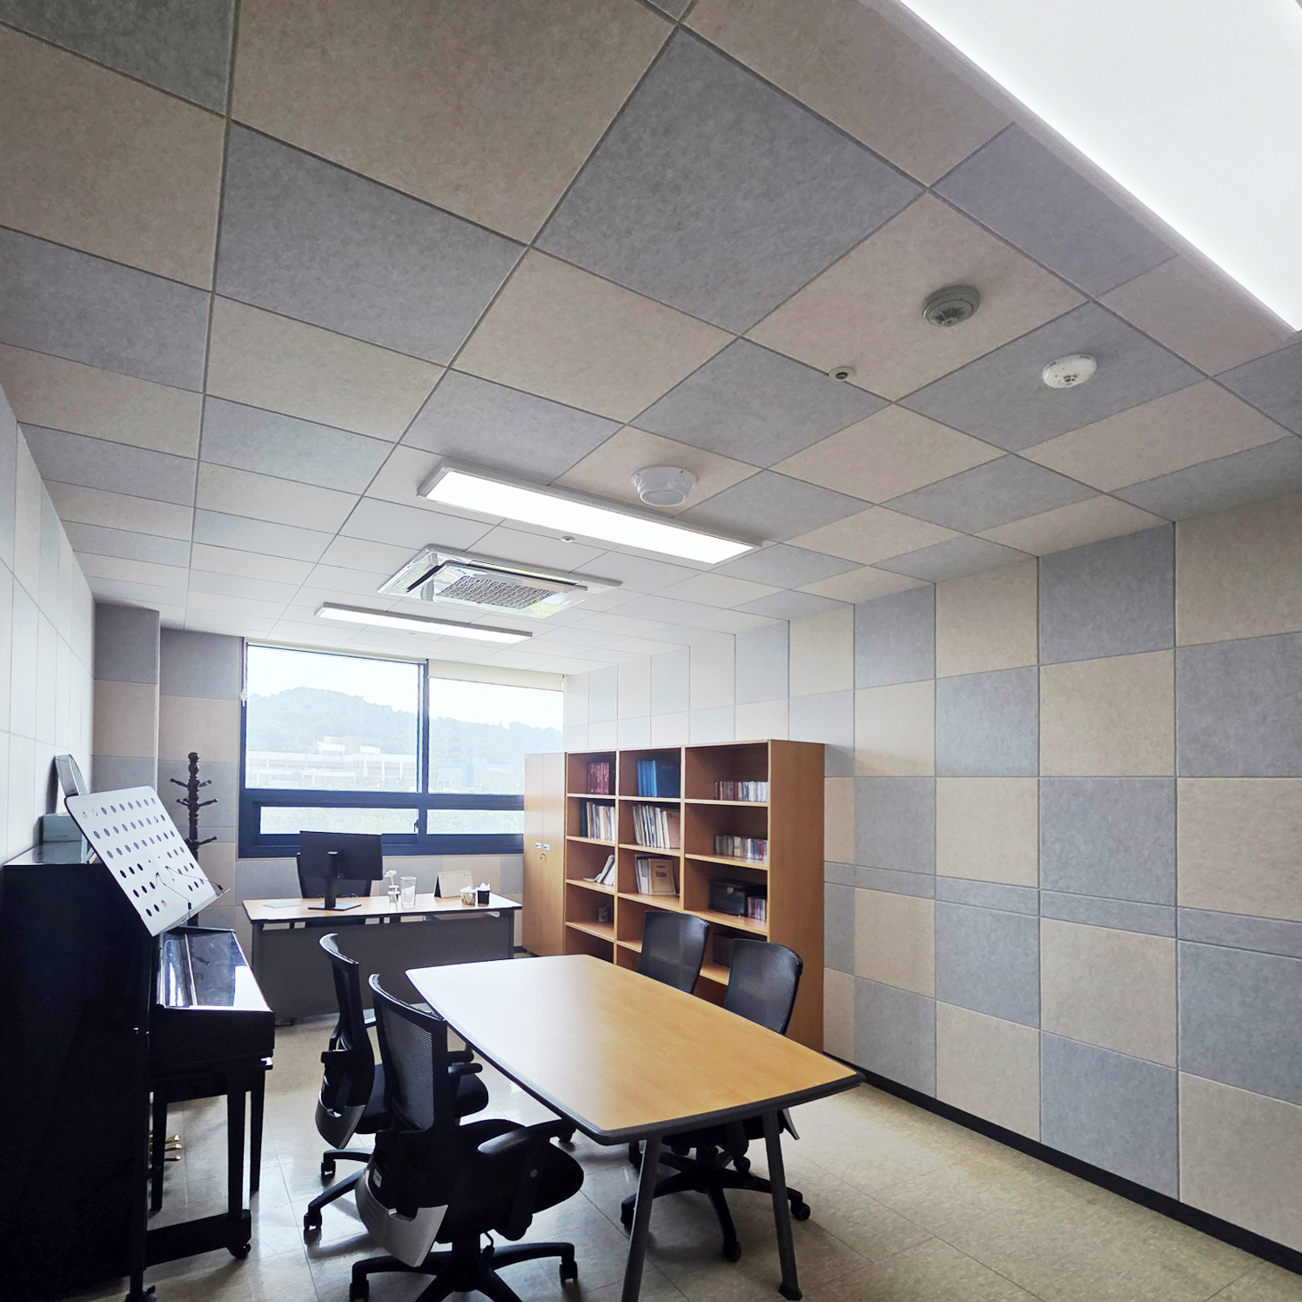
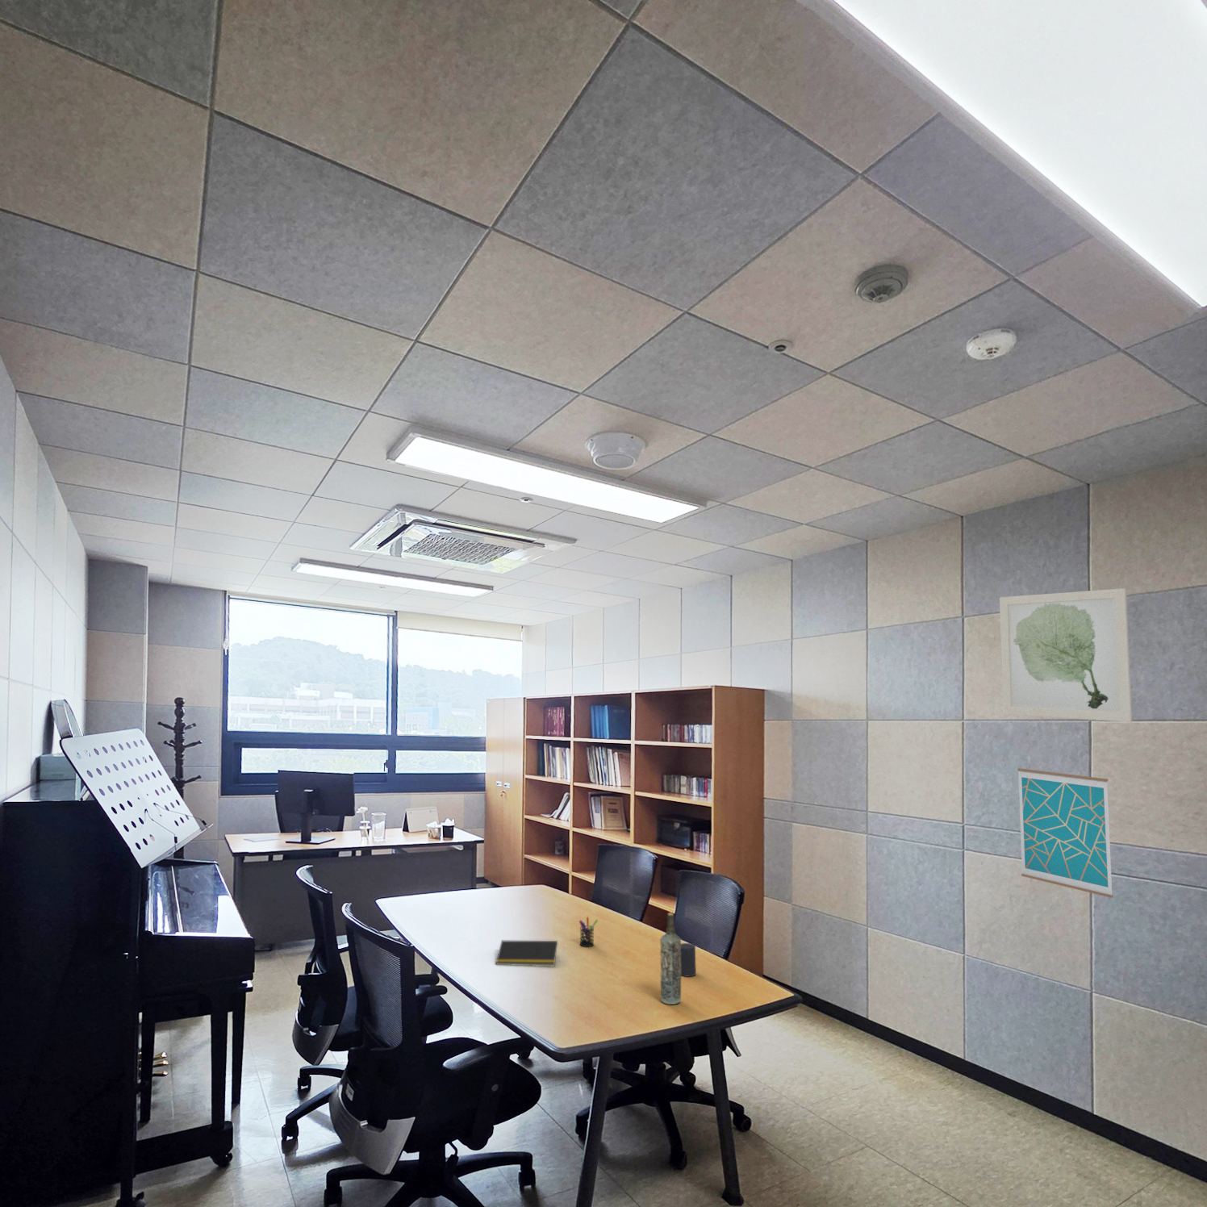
+ cup [680,943,697,978]
+ wall art [1017,767,1114,899]
+ notepad [494,940,558,967]
+ bottle [659,912,682,1006]
+ wall art [999,587,1133,723]
+ pen holder [578,914,599,948]
